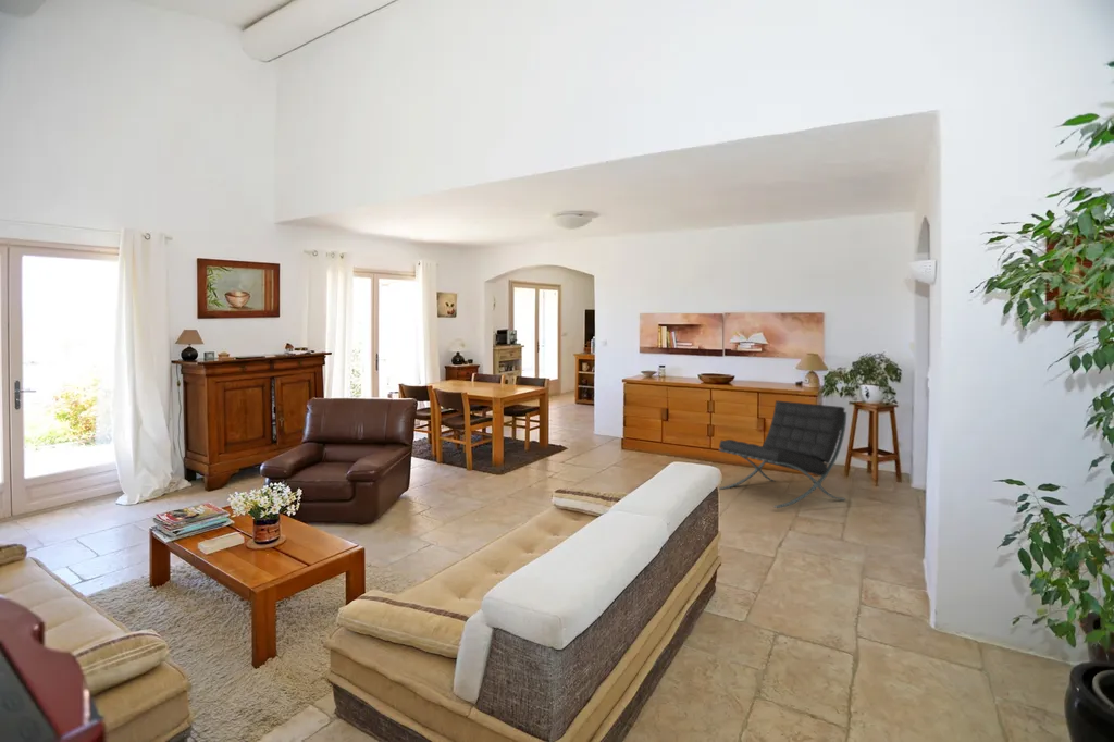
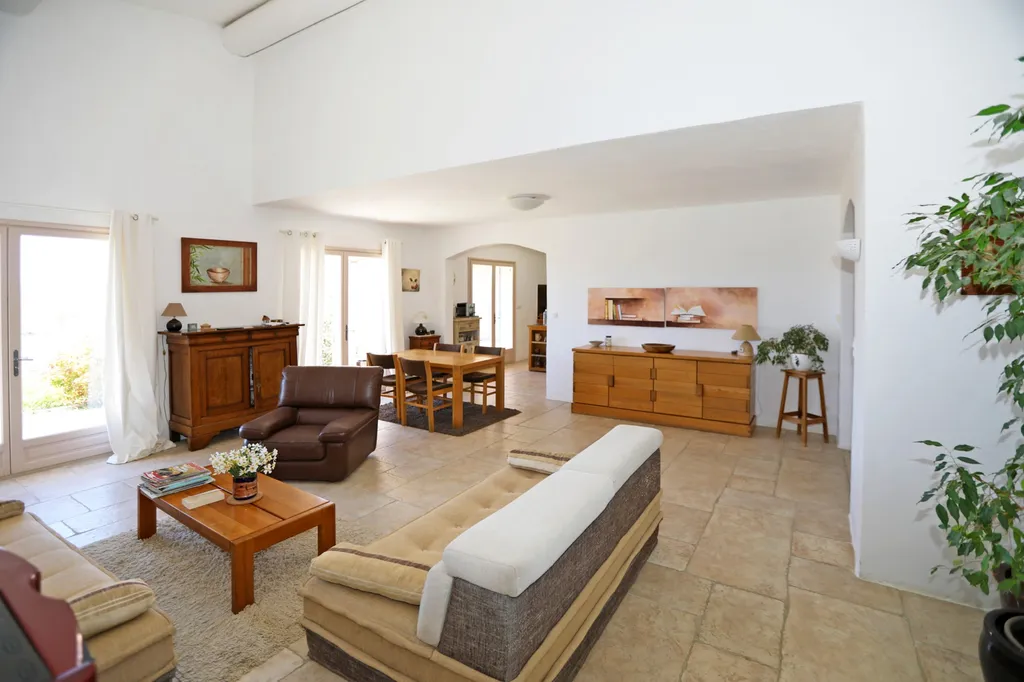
- lounge chair [718,400,847,509]
